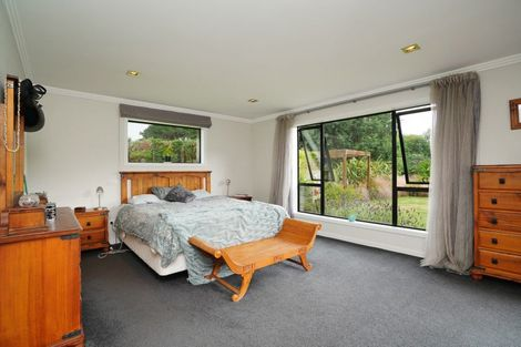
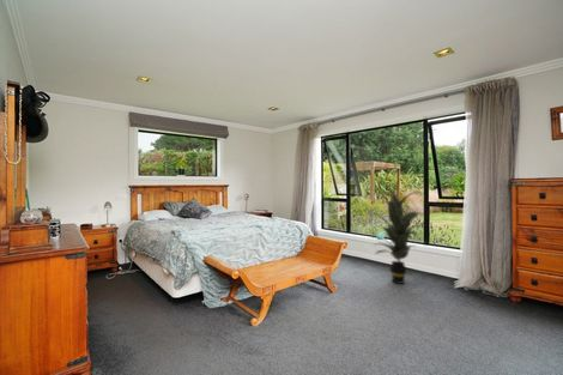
+ indoor plant [364,186,428,285]
